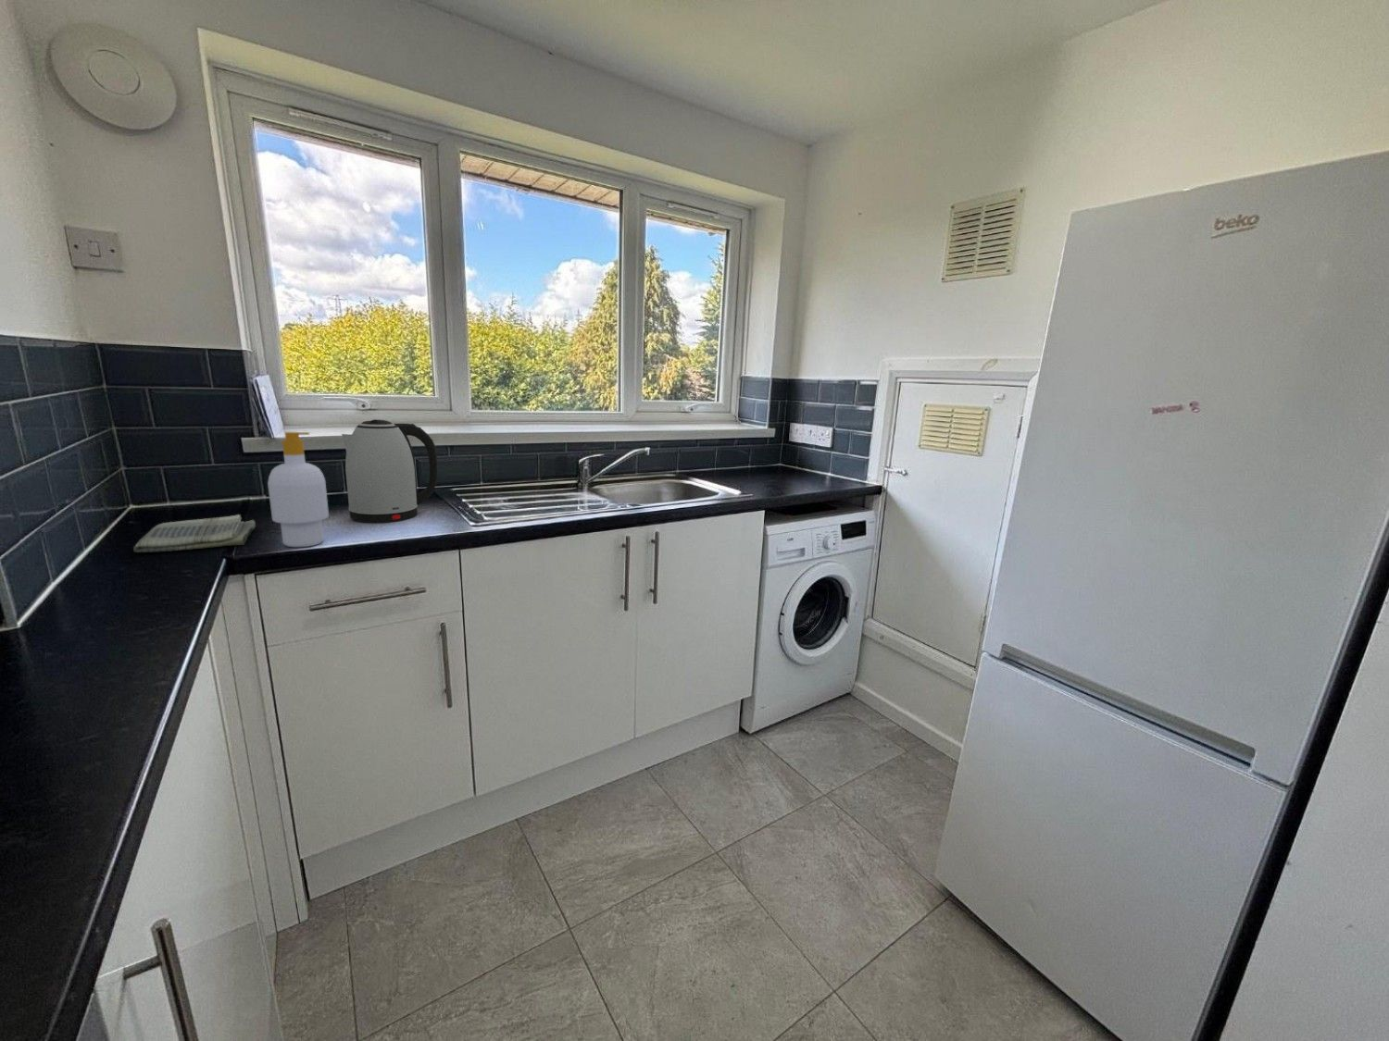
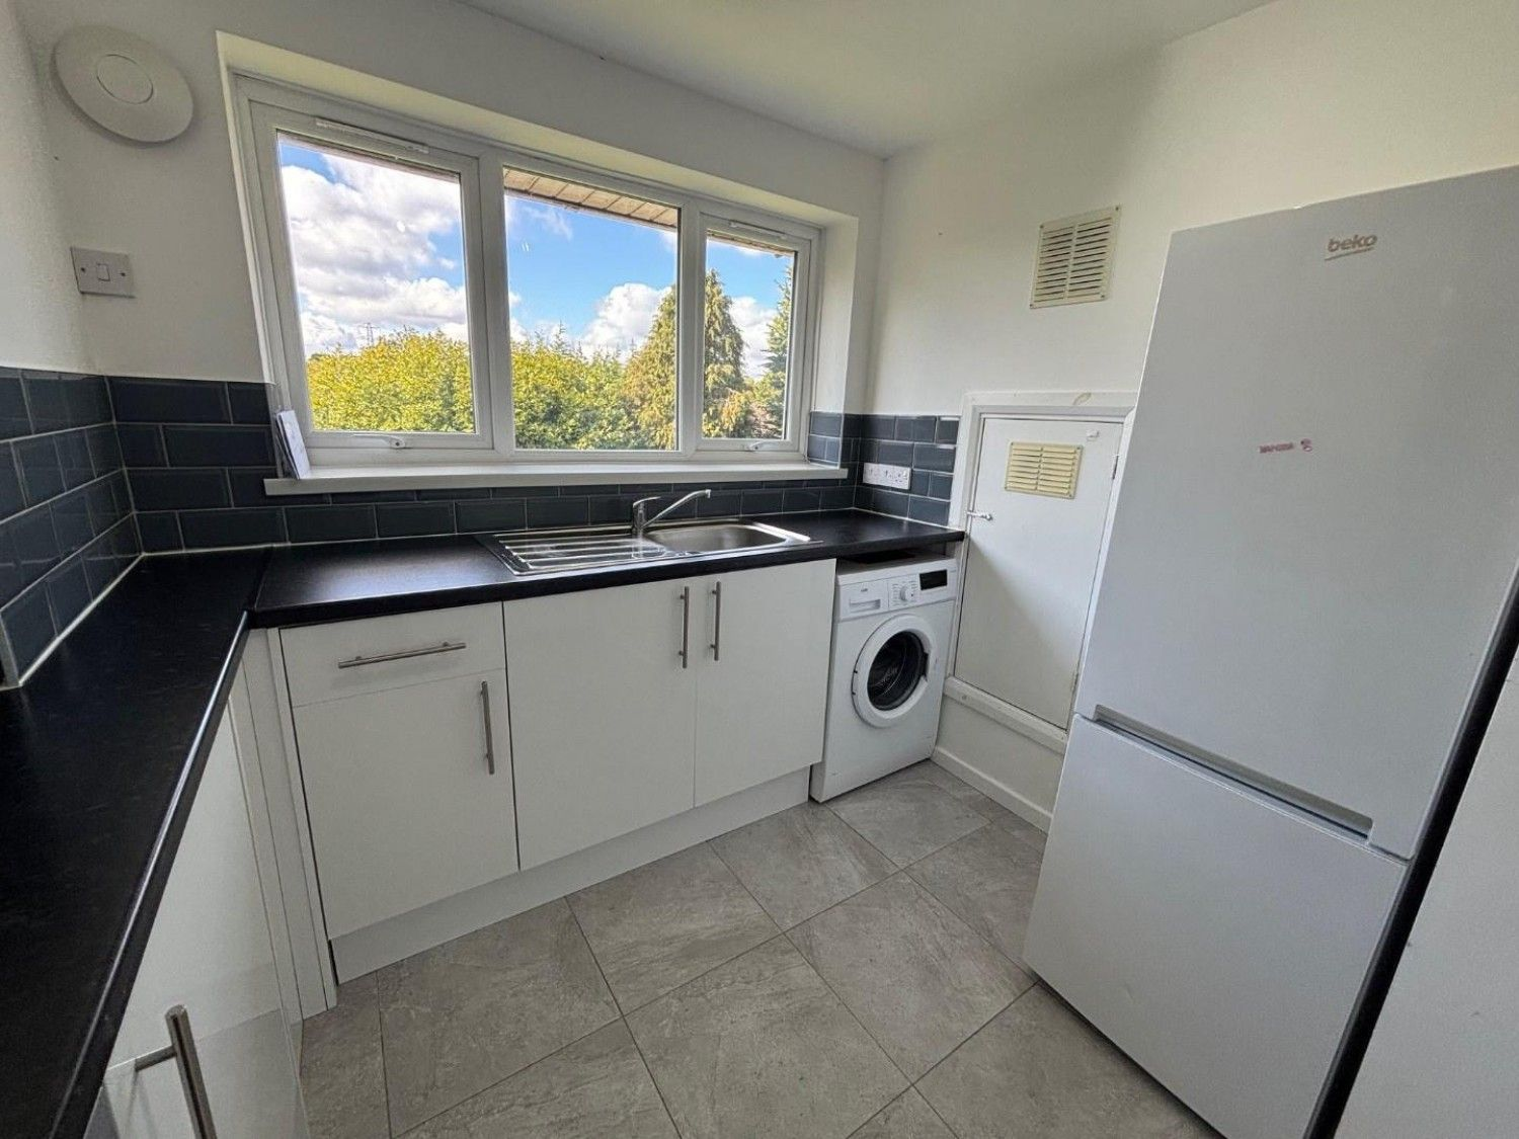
- soap bottle [267,431,329,548]
- dish towel [132,514,257,553]
- kettle [341,418,437,524]
